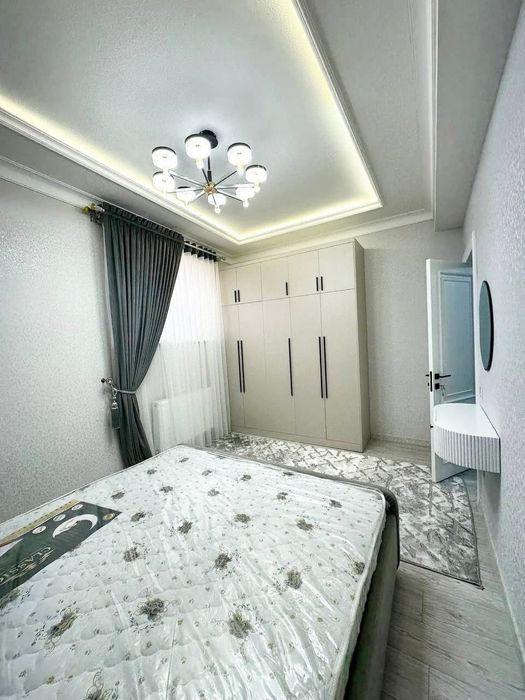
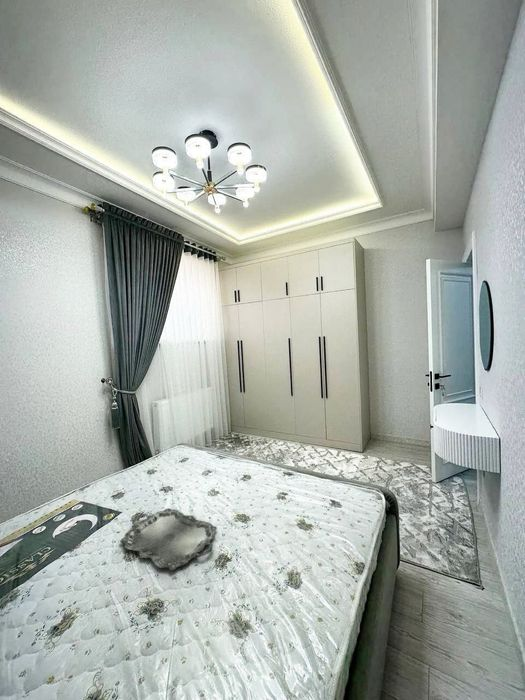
+ serving tray [119,507,218,572]
